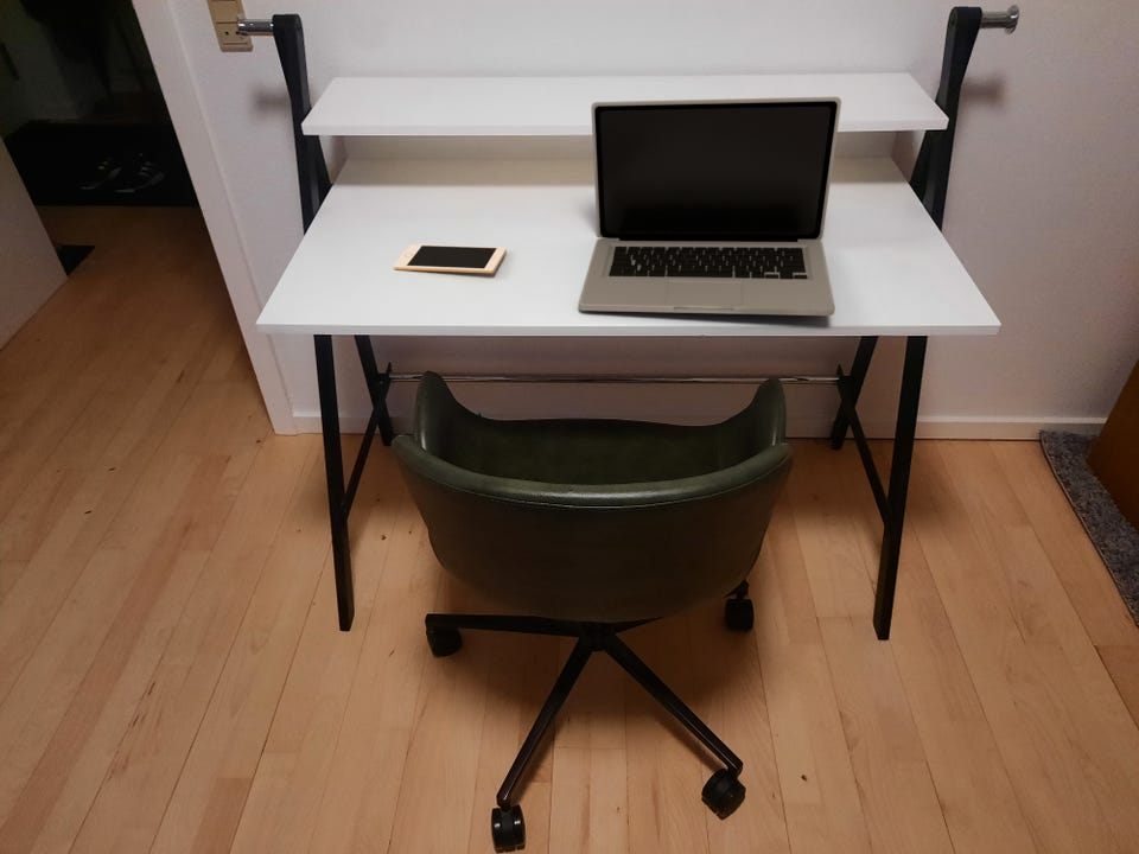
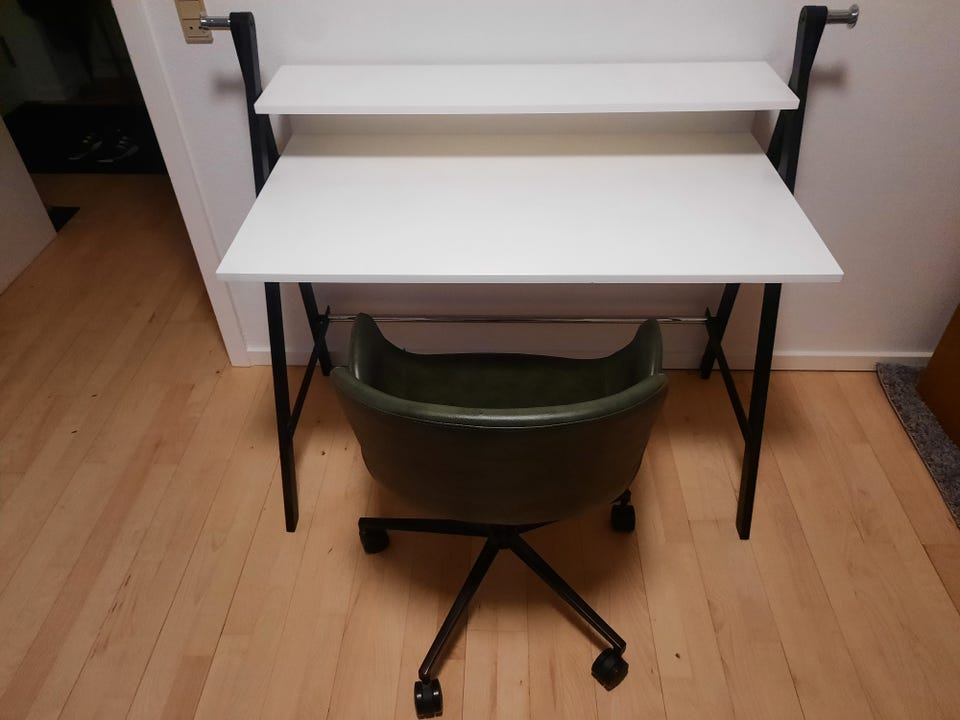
- cell phone [393,243,508,274]
- laptop [578,95,842,317]
